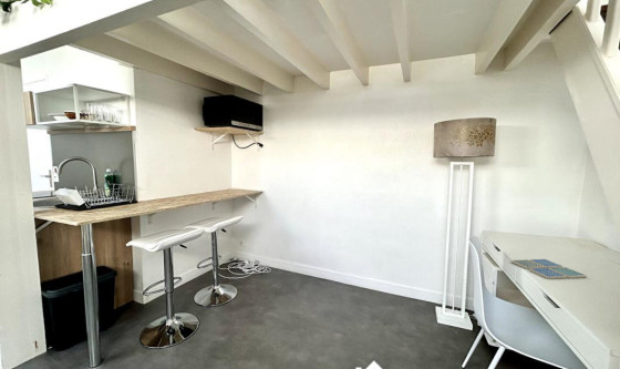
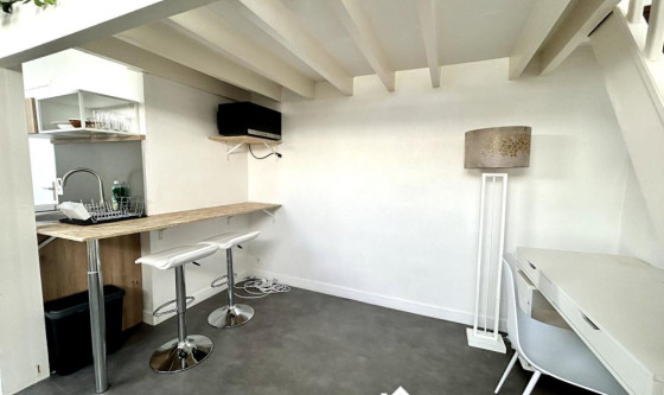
- drink coaster [510,258,588,280]
